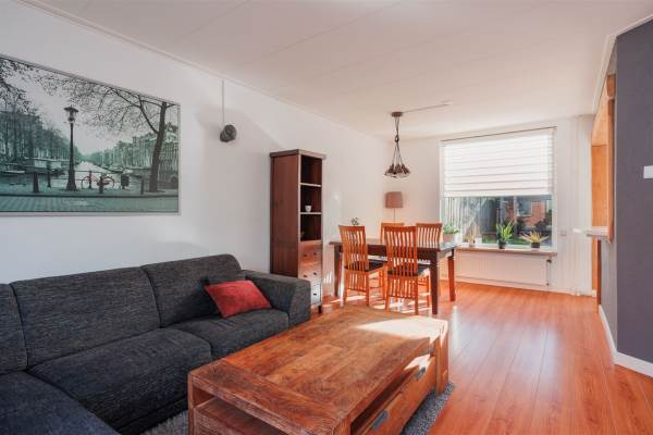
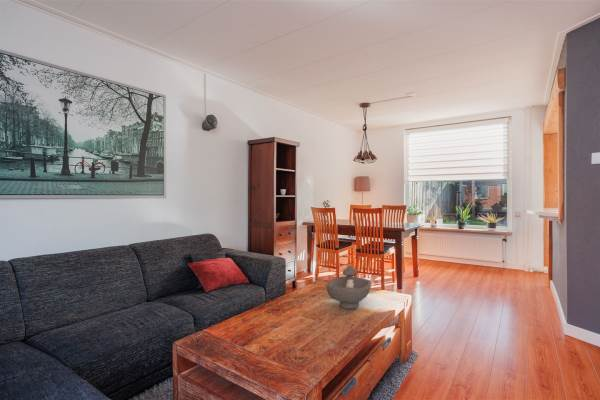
+ decorative bowl [325,264,372,310]
